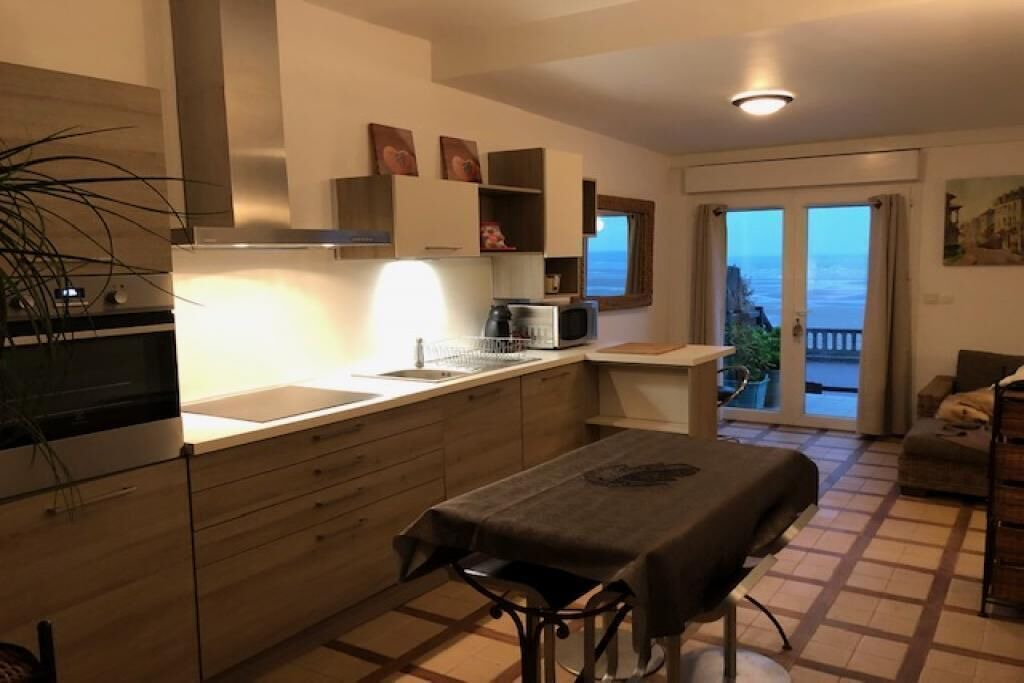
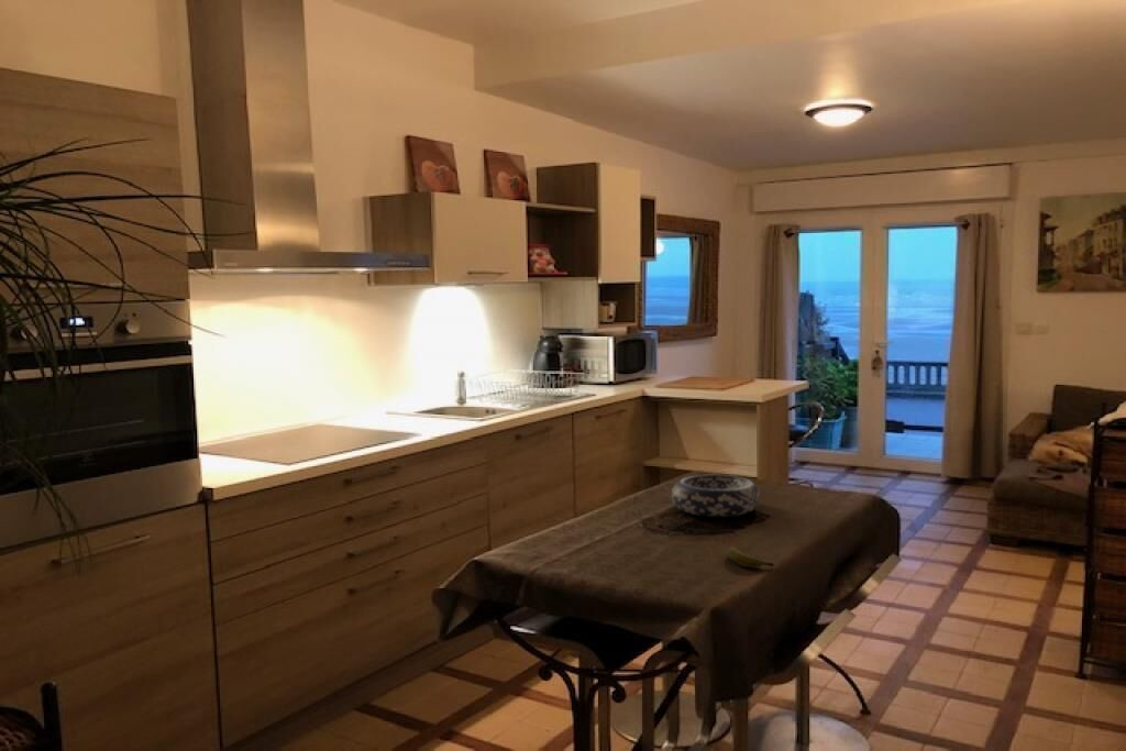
+ decorative bowl [671,474,761,518]
+ banana [726,546,775,568]
